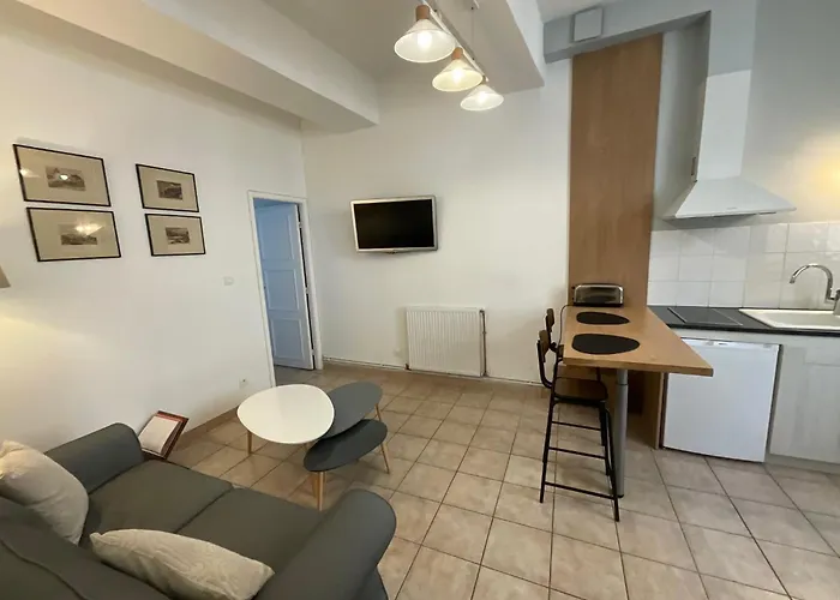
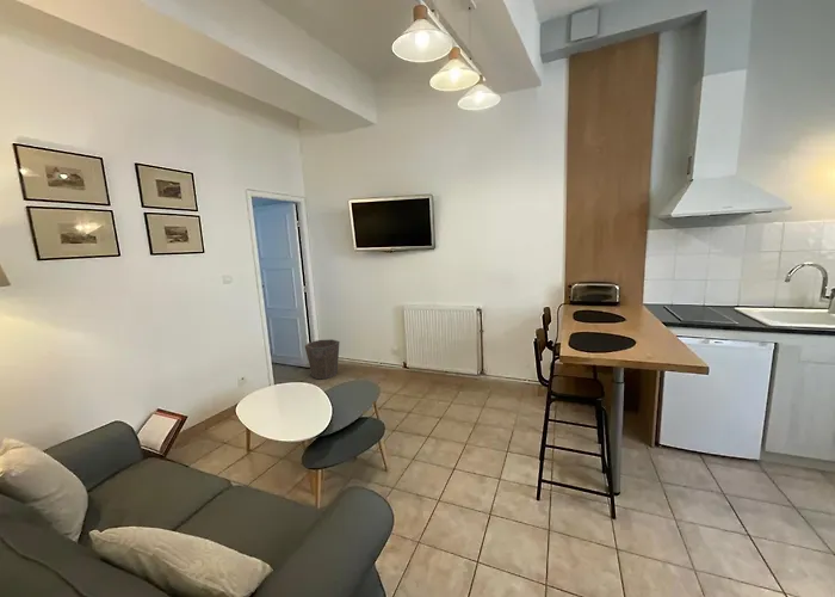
+ waste bin [304,338,341,380]
